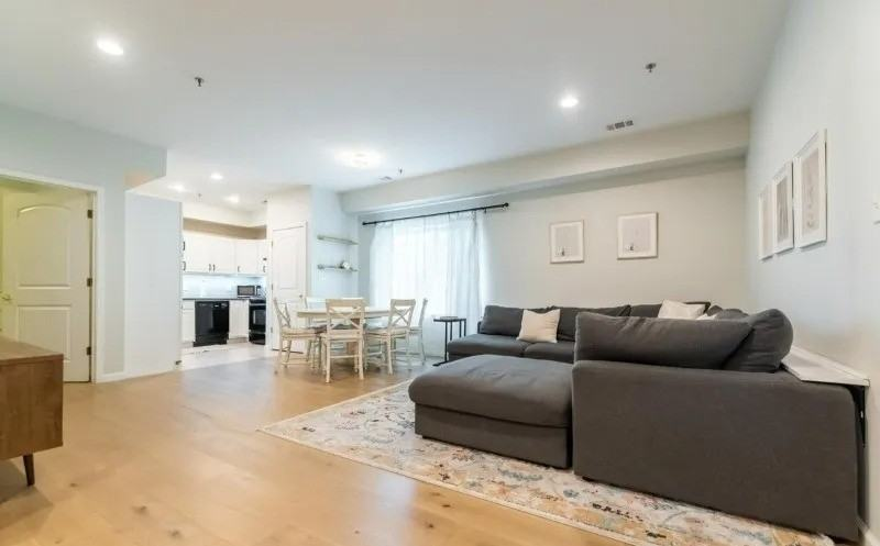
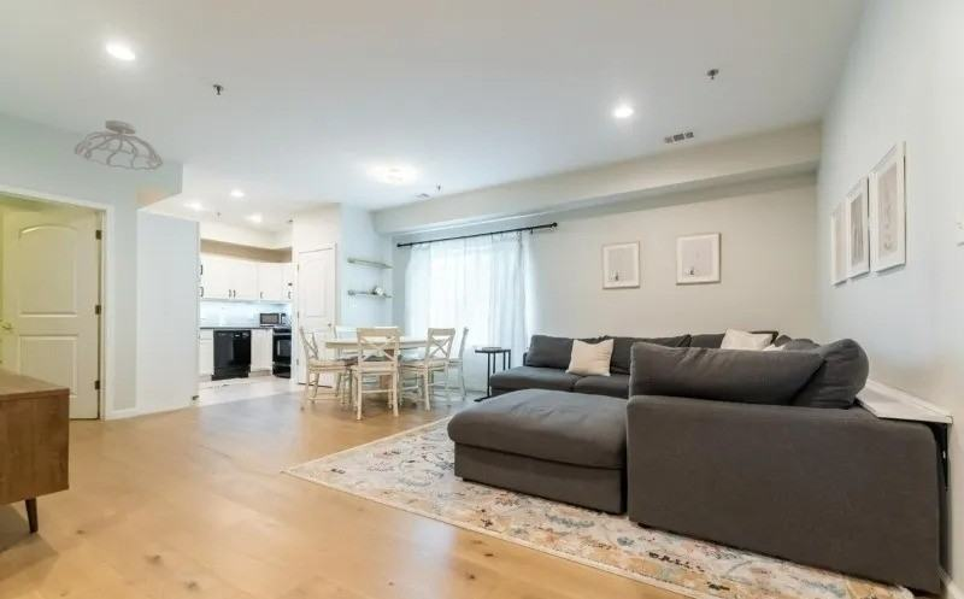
+ ceiling light fixture [74,119,164,171]
